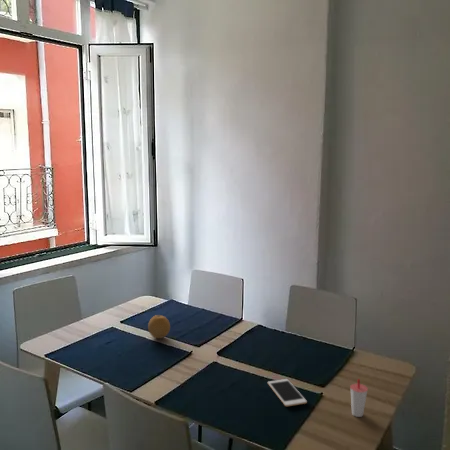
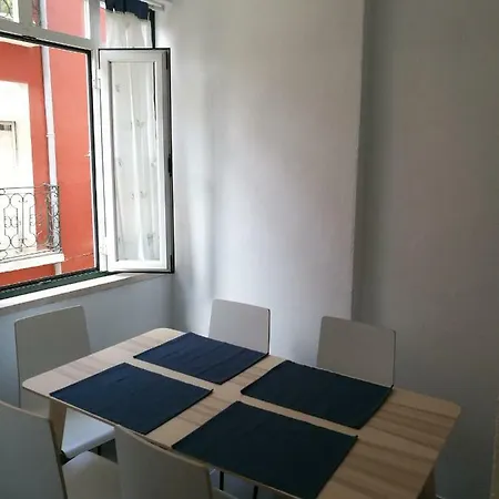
- cup [349,378,369,418]
- fruit [147,314,171,339]
- cell phone [267,378,308,407]
